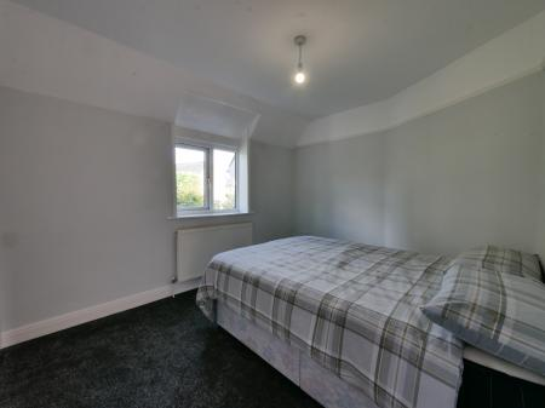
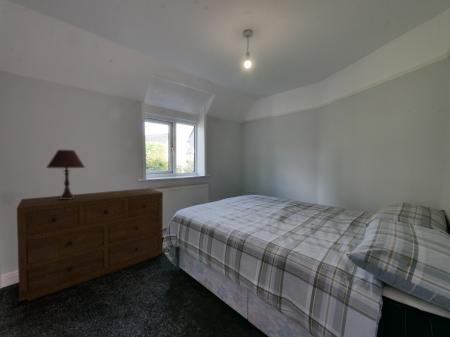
+ table lamp [45,149,86,199]
+ dresser [16,187,164,302]
